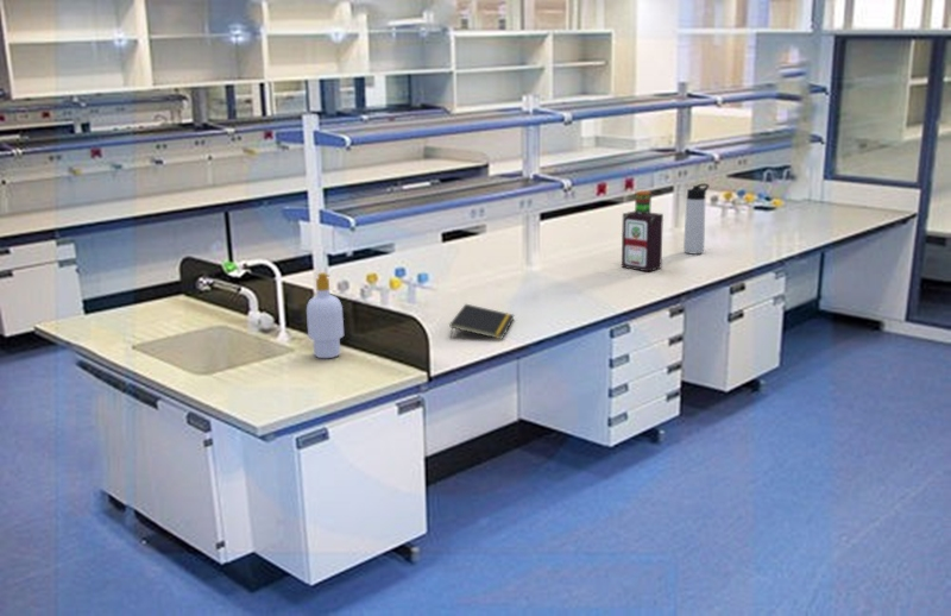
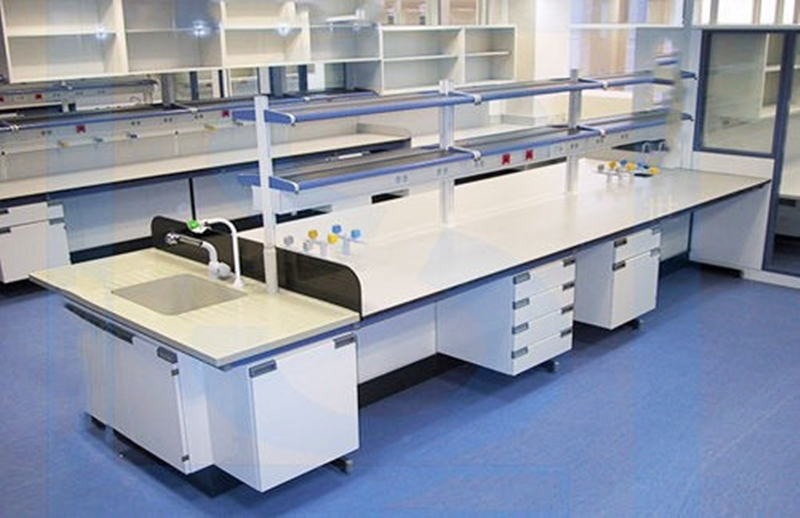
- bottle [621,189,665,272]
- soap bottle [306,271,345,359]
- notepad [448,303,515,340]
- thermos bottle [682,182,710,254]
